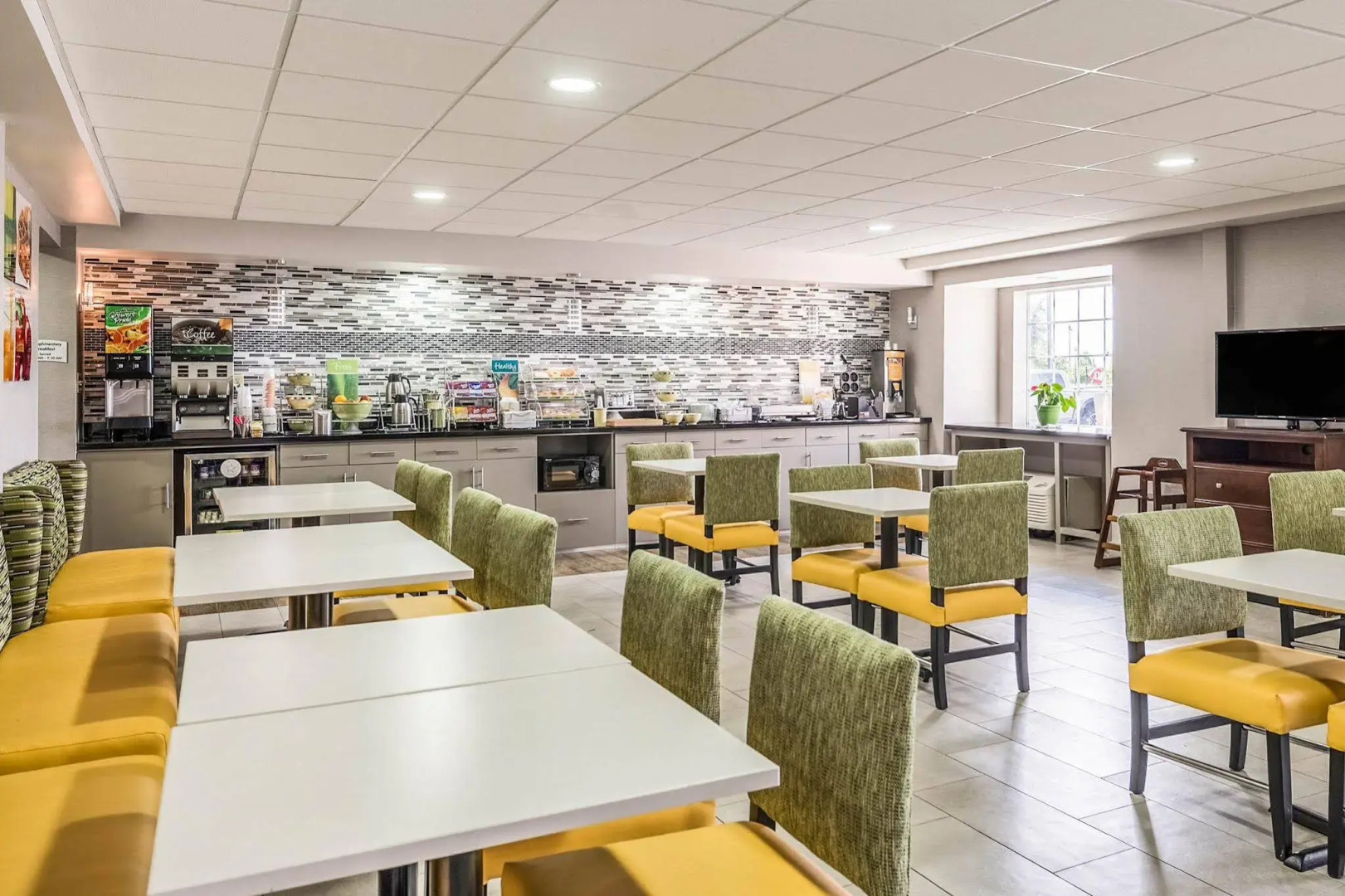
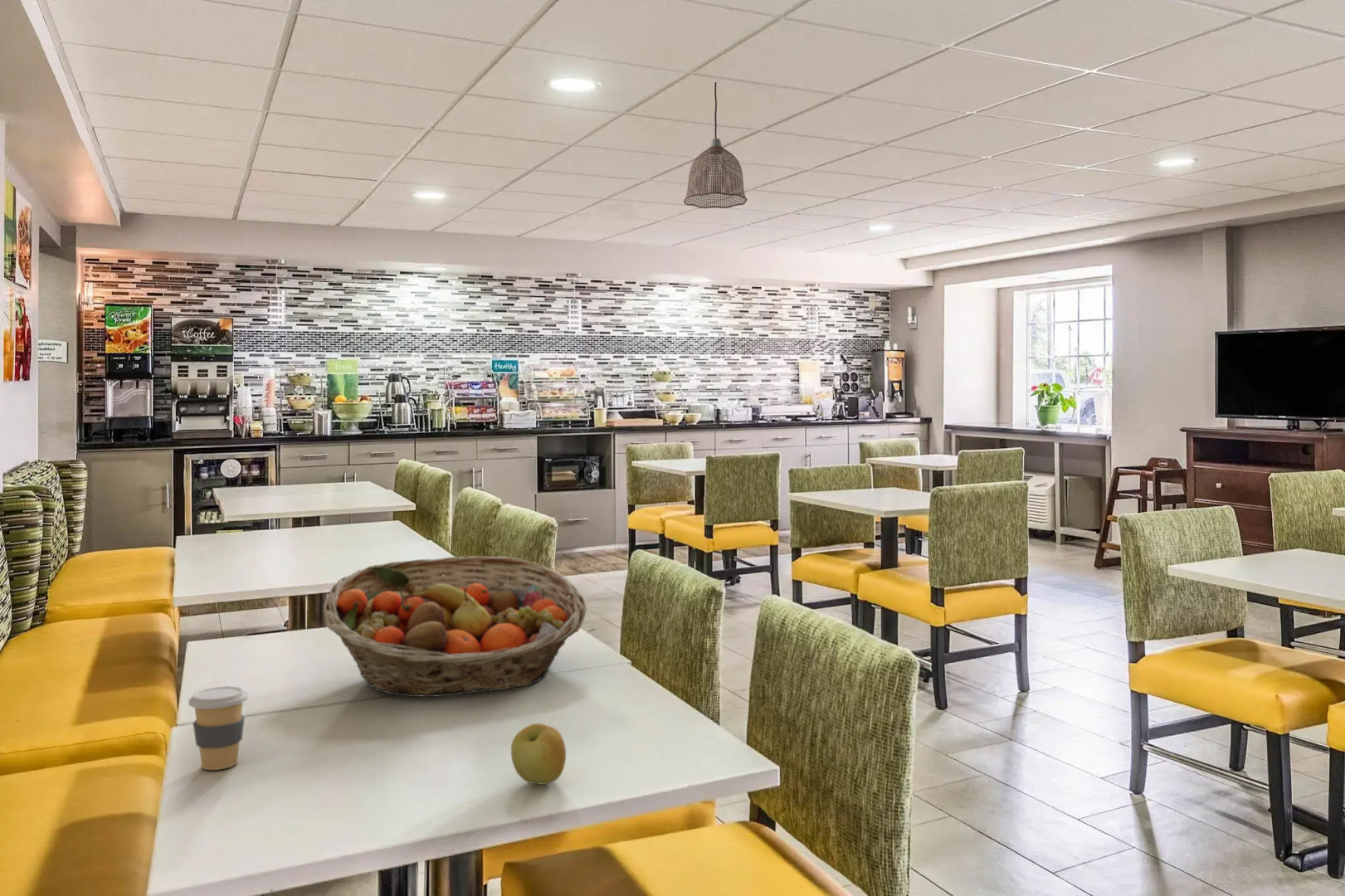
+ apple [510,723,567,786]
+ pendant lamp [683,81,748,209]
+ fruit basket [323,555,587,698]
+ coffee cup [188,685,249,771]
